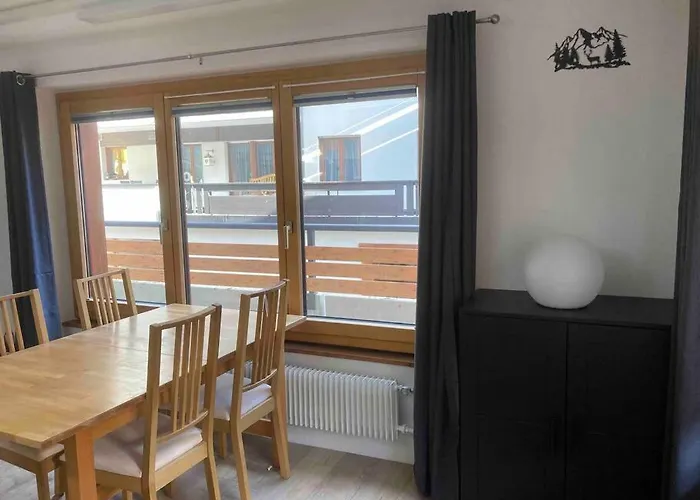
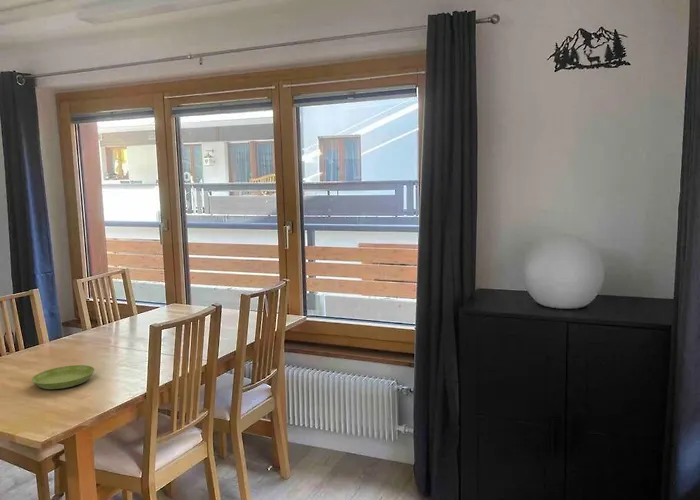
+ saucer [31,364,96,390]
